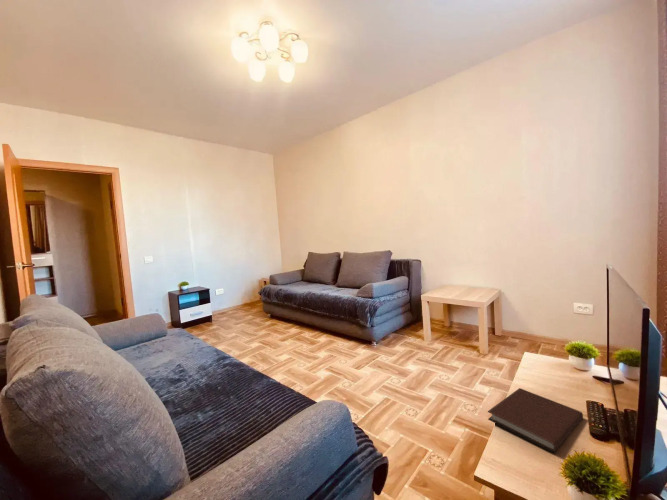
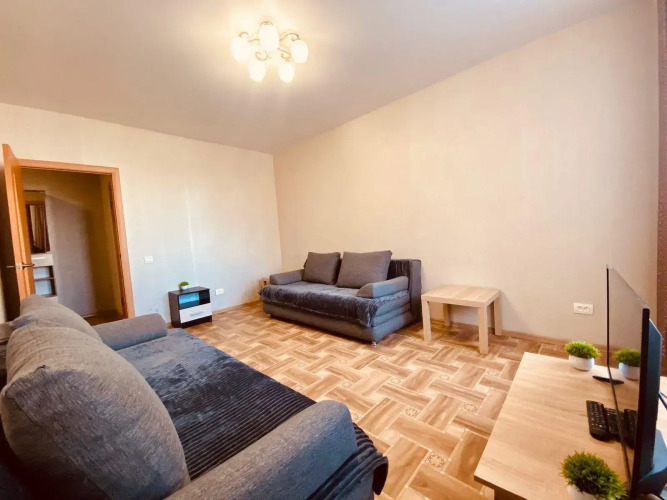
- notebook [487,387,584,454]
